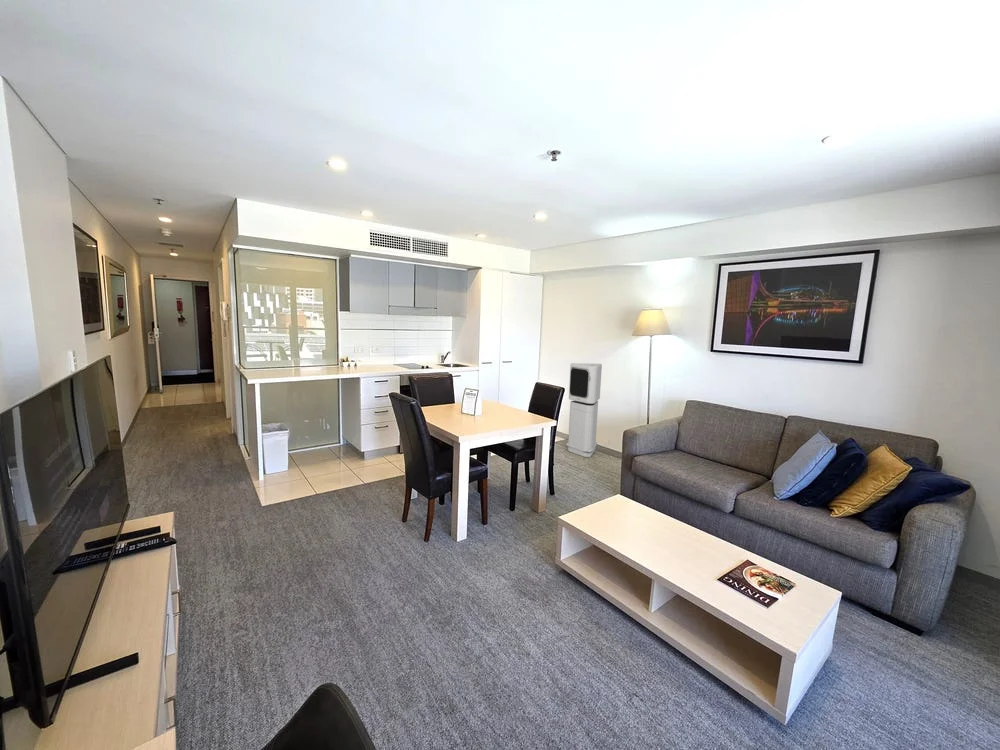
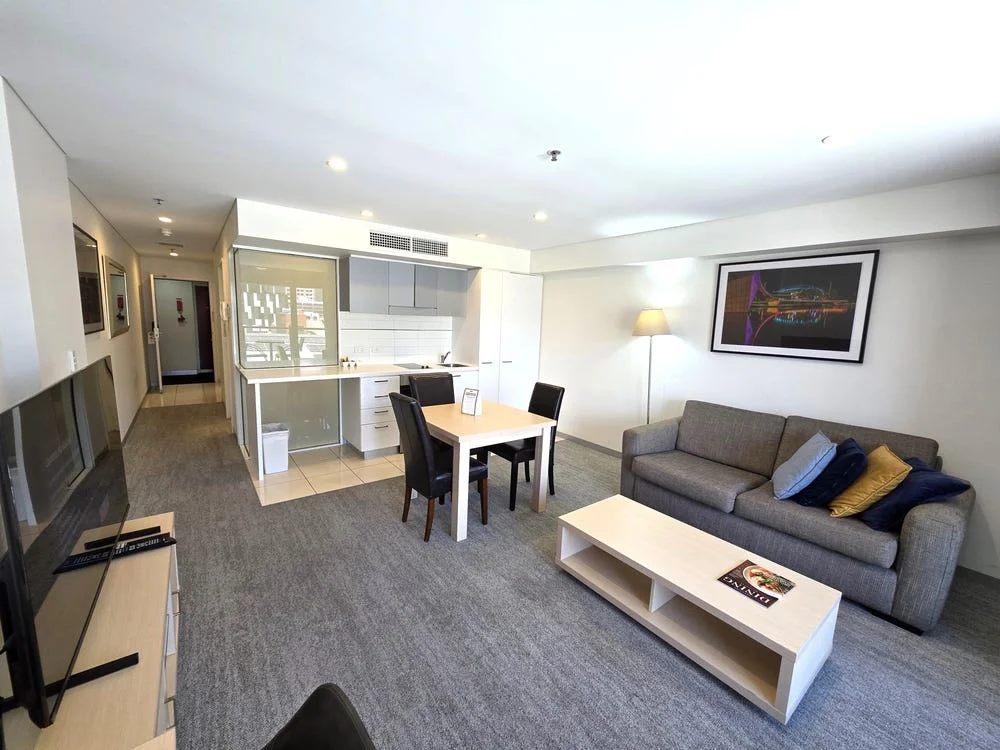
- air purifier [565,362,603,458]
